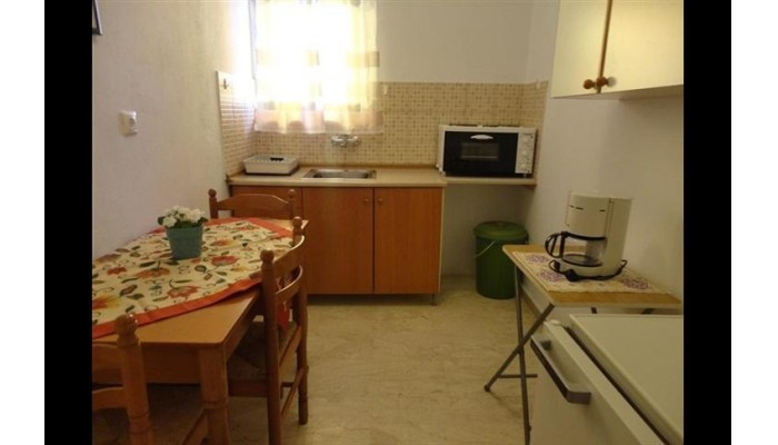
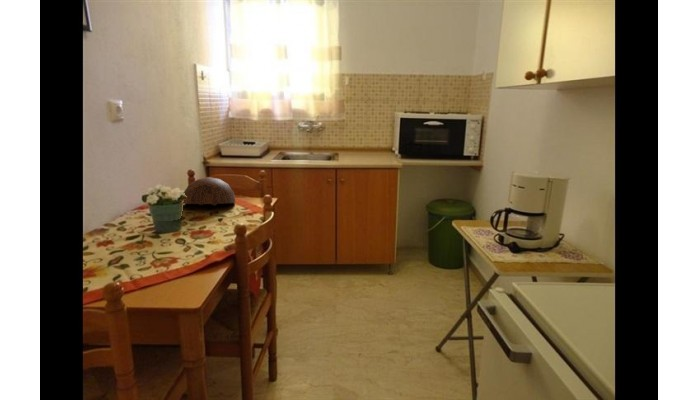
+ bowl [182,176,237,207]
